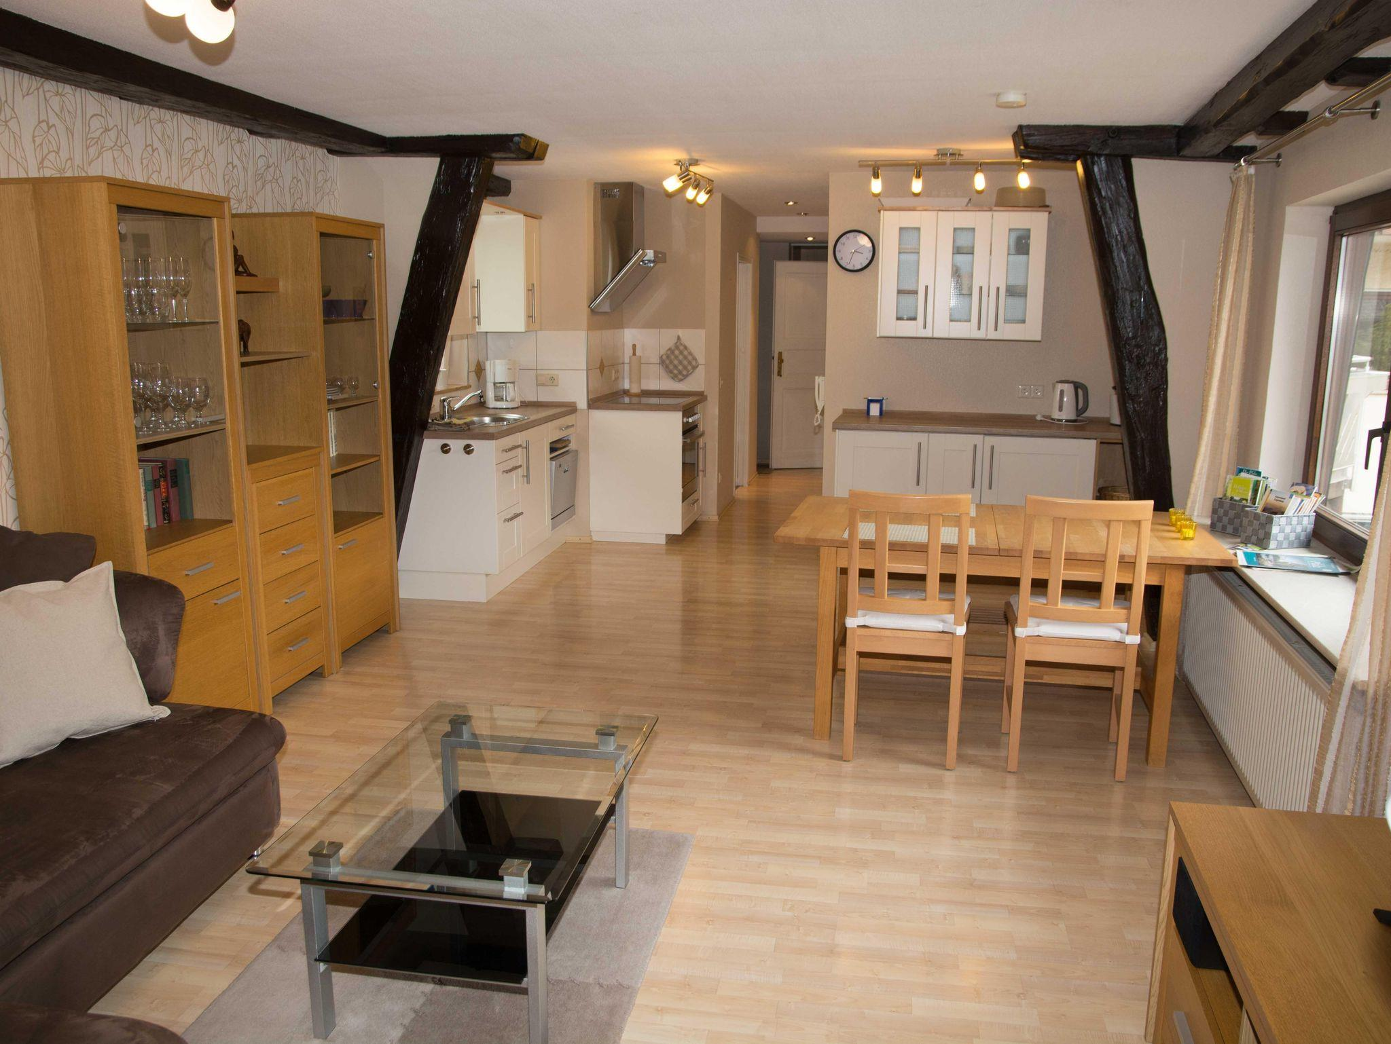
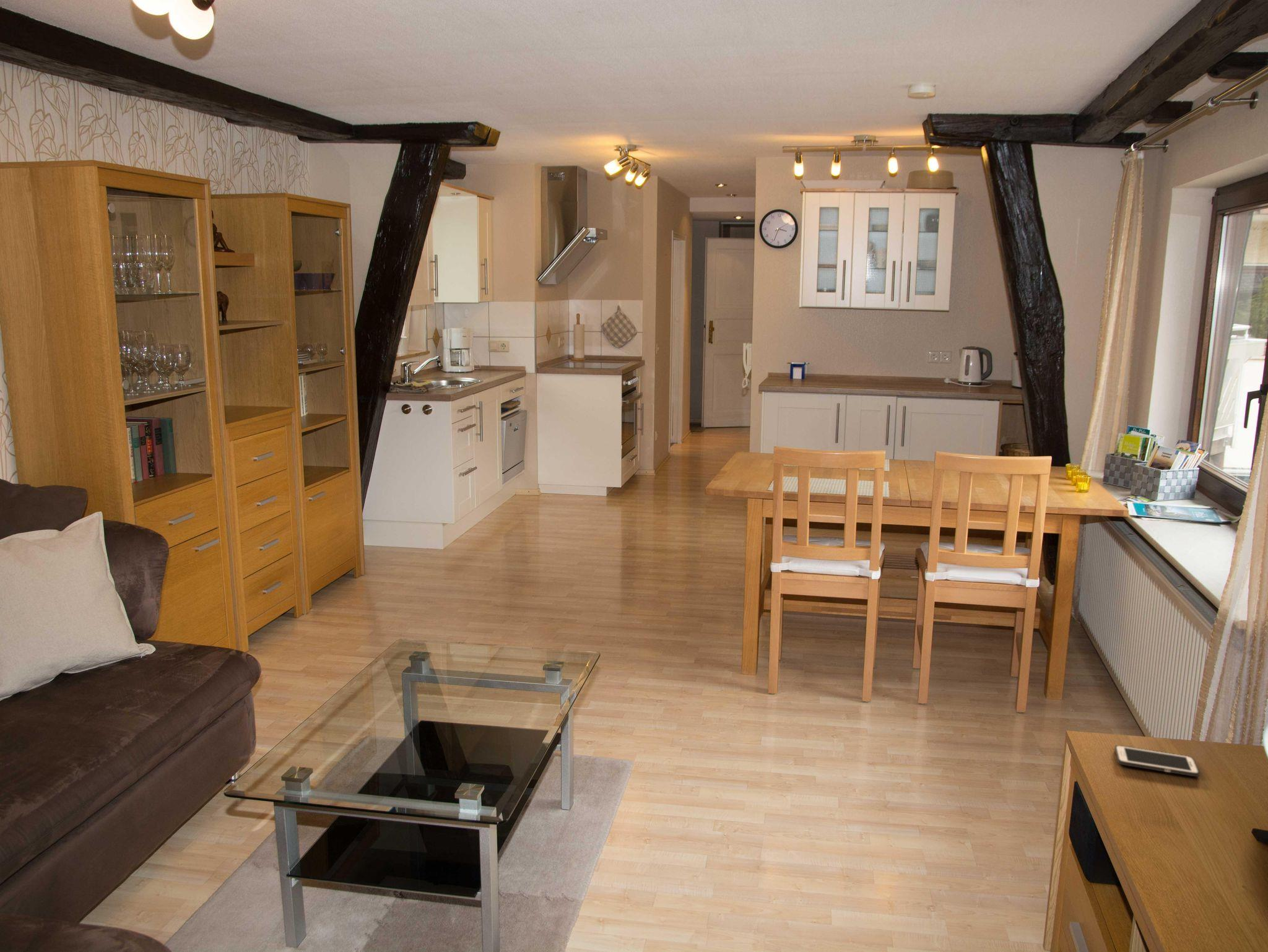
+ cell phone [1114,745,1201,777]
